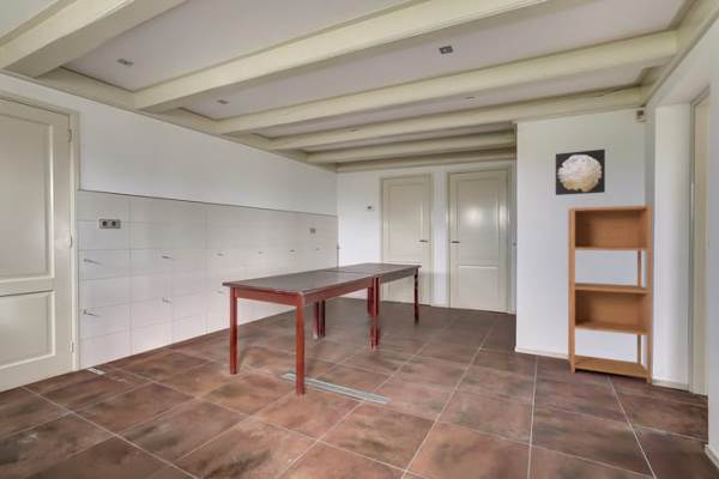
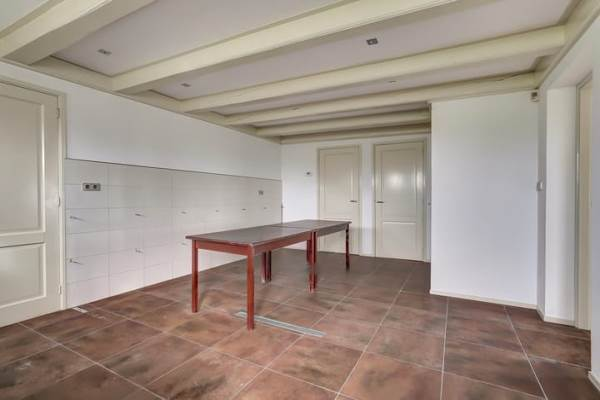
- wall art [555,148,606,196]
- bookcase [567,204,653,384]
